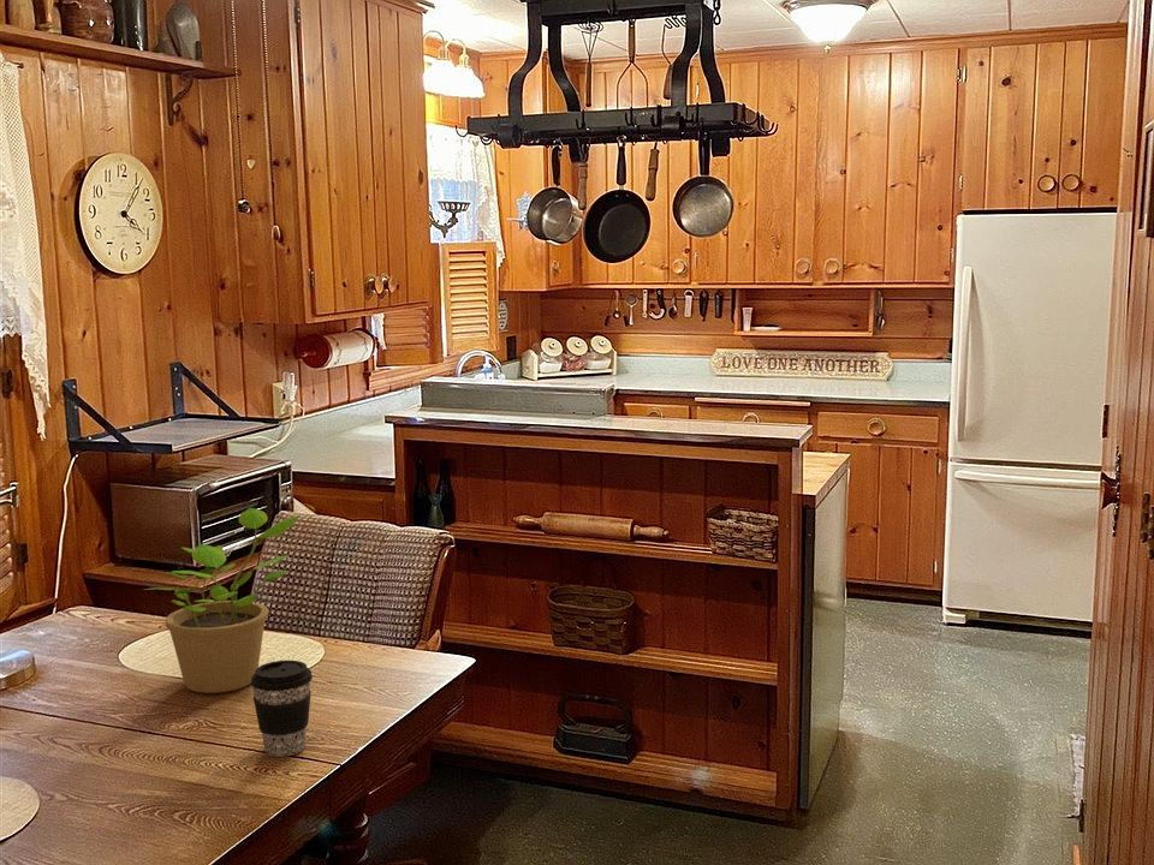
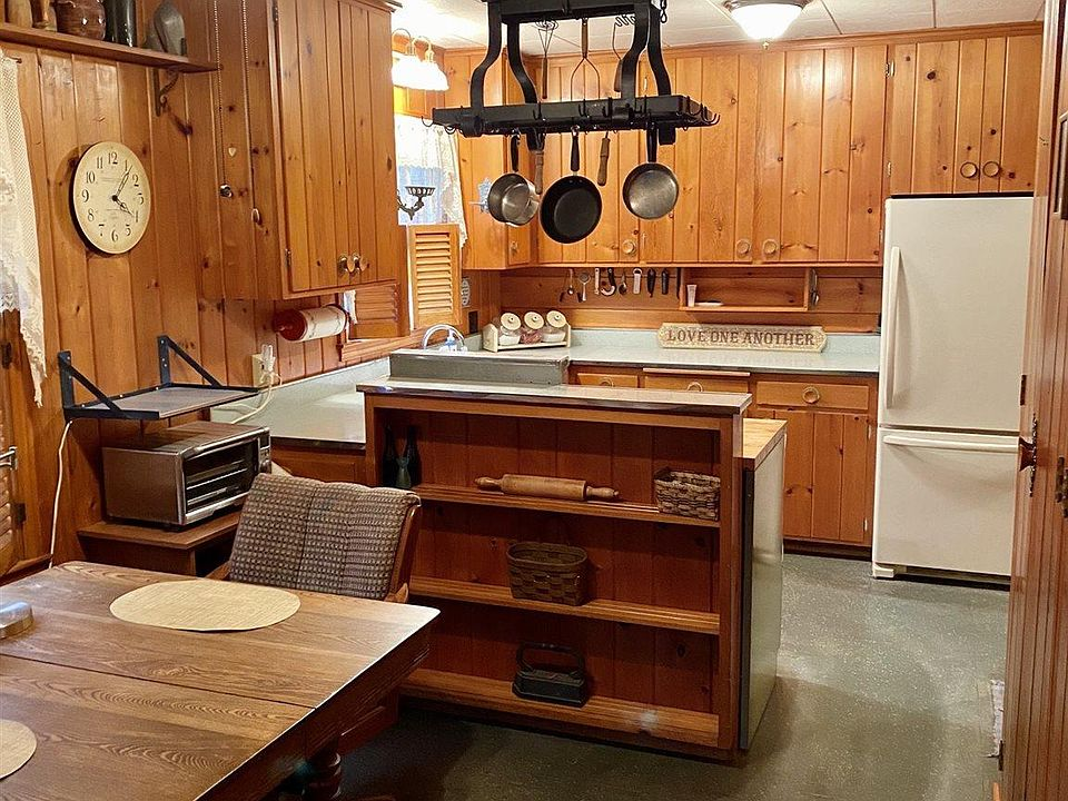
- potted plant [144,507,301,694]
- coffee cup [250,660,314,758]
